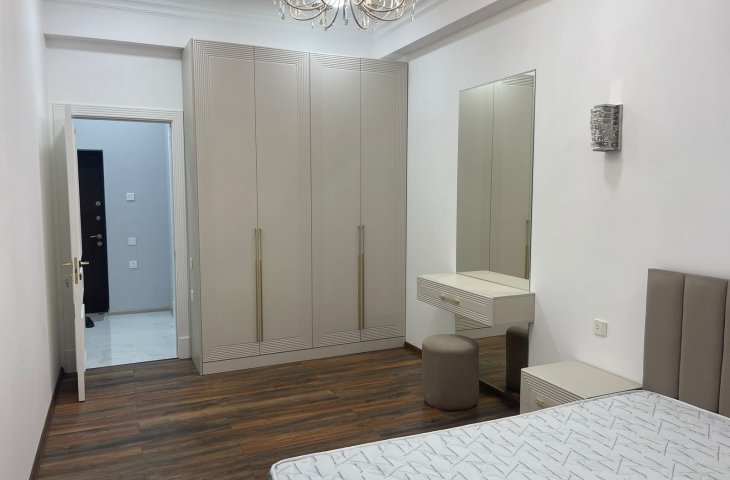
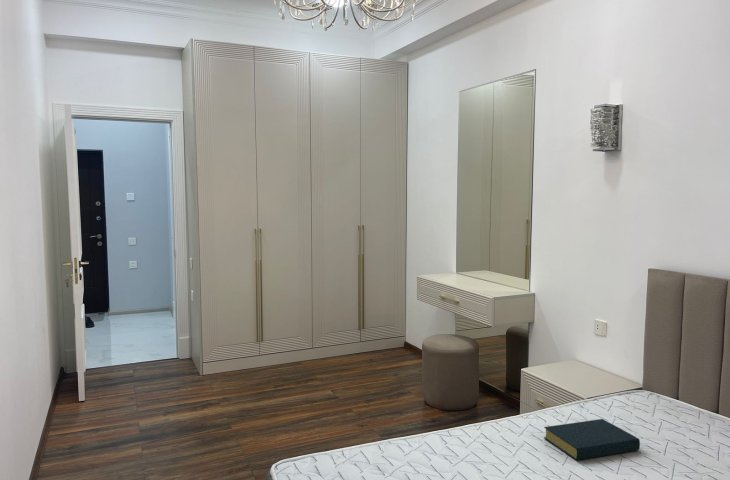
+ hardback book [543,418,641,461]
